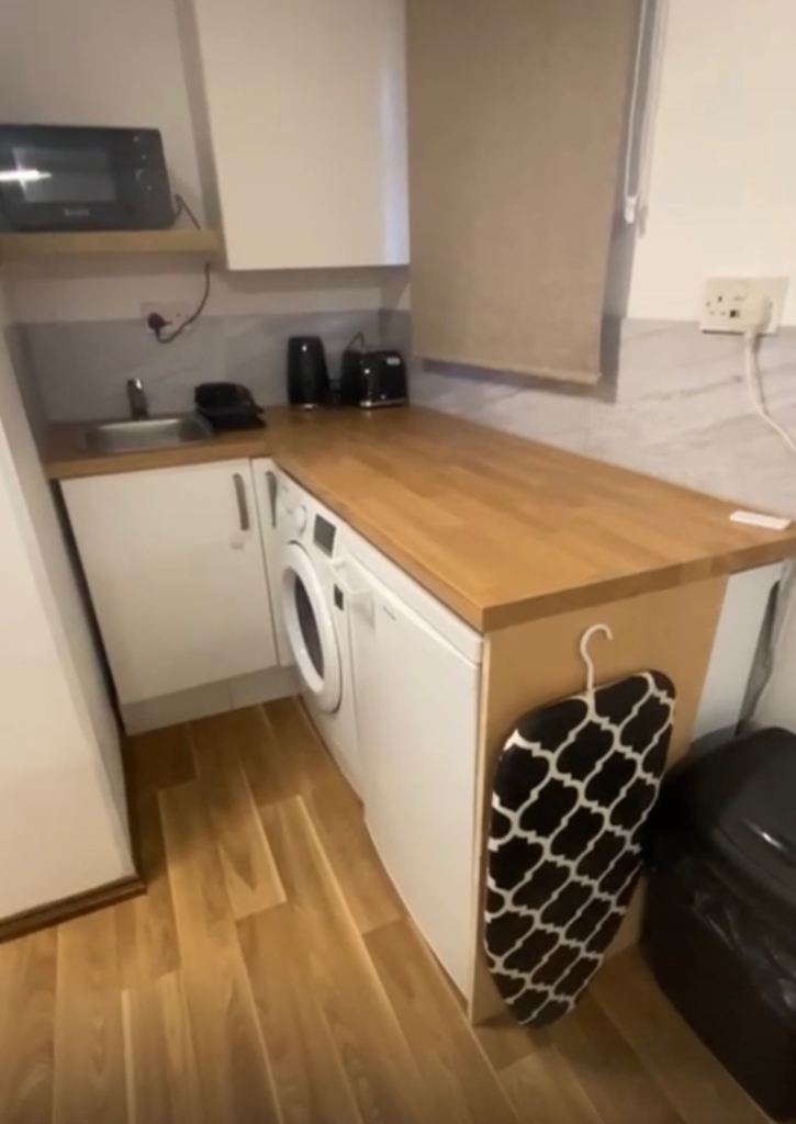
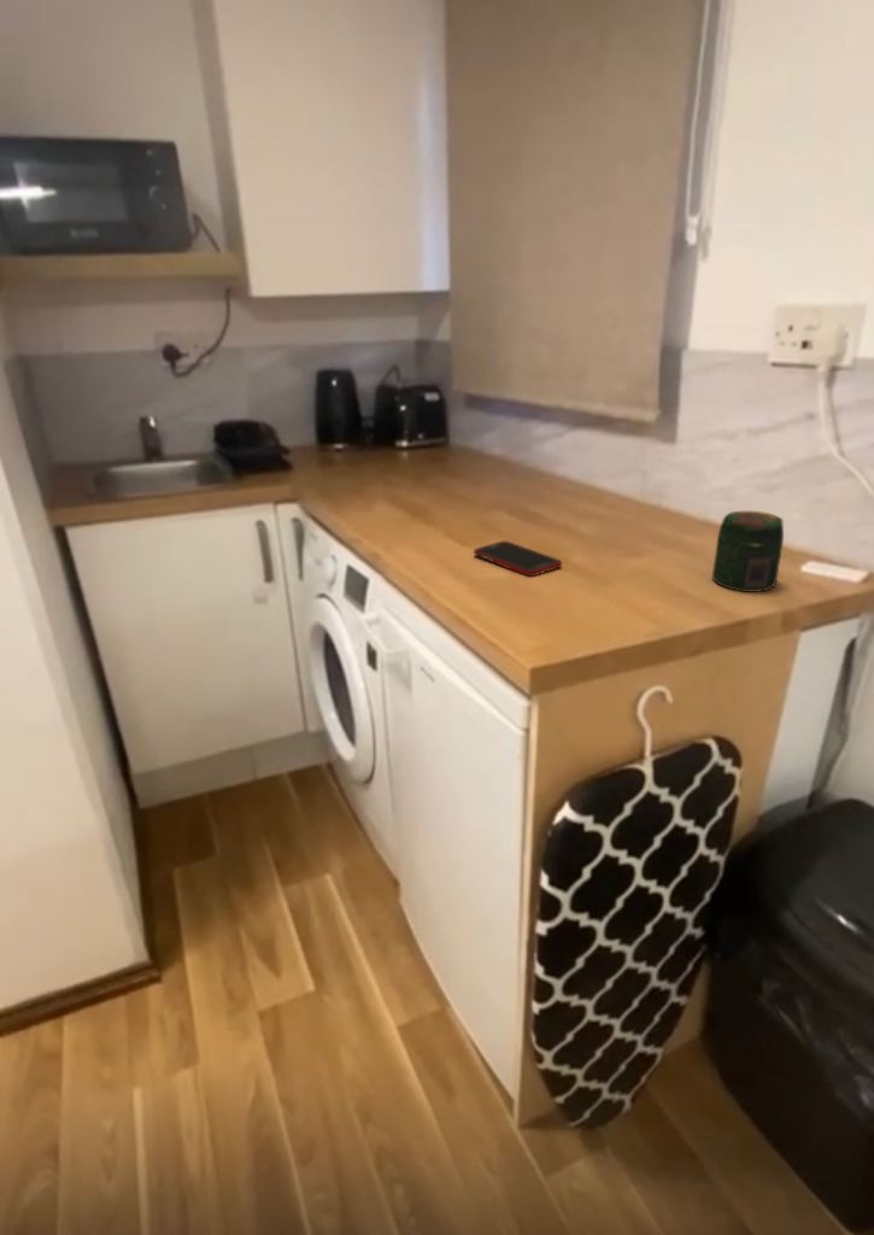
+ jar [711,510,785,593]
+ cell phone [473,539,563,578]
